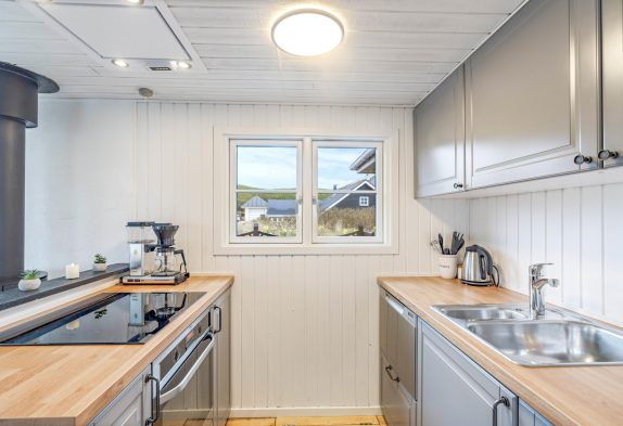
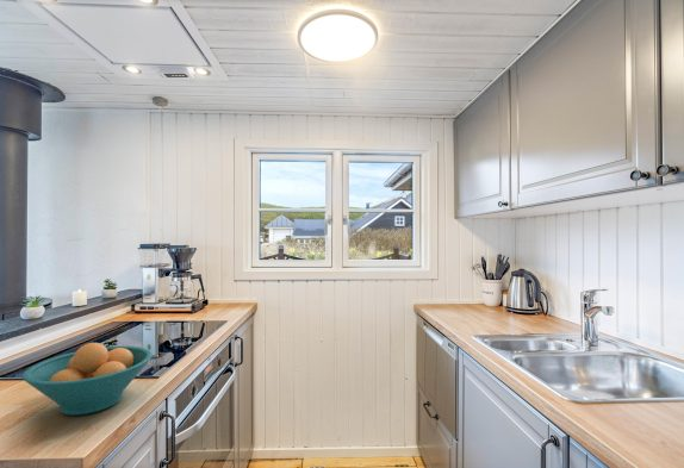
+ fruit bowl [21,342,154,417]
